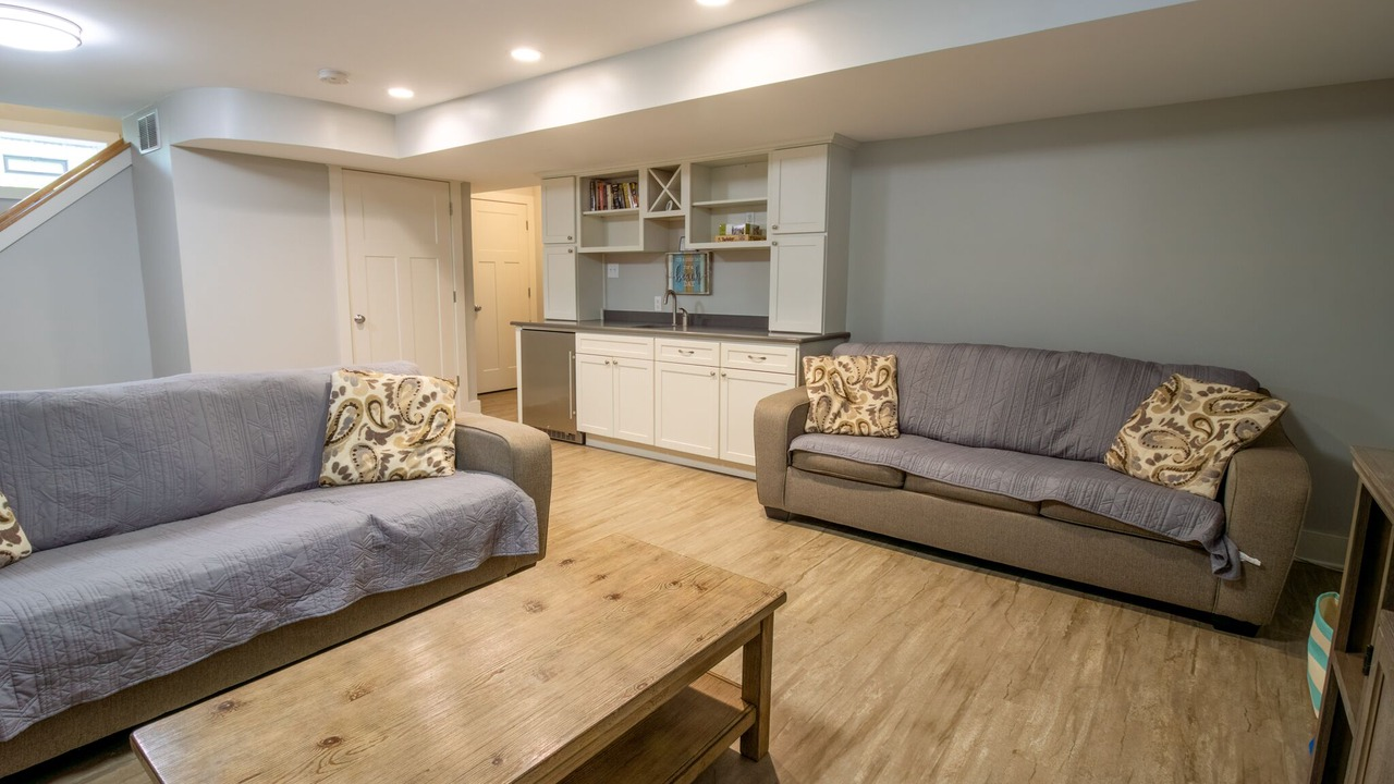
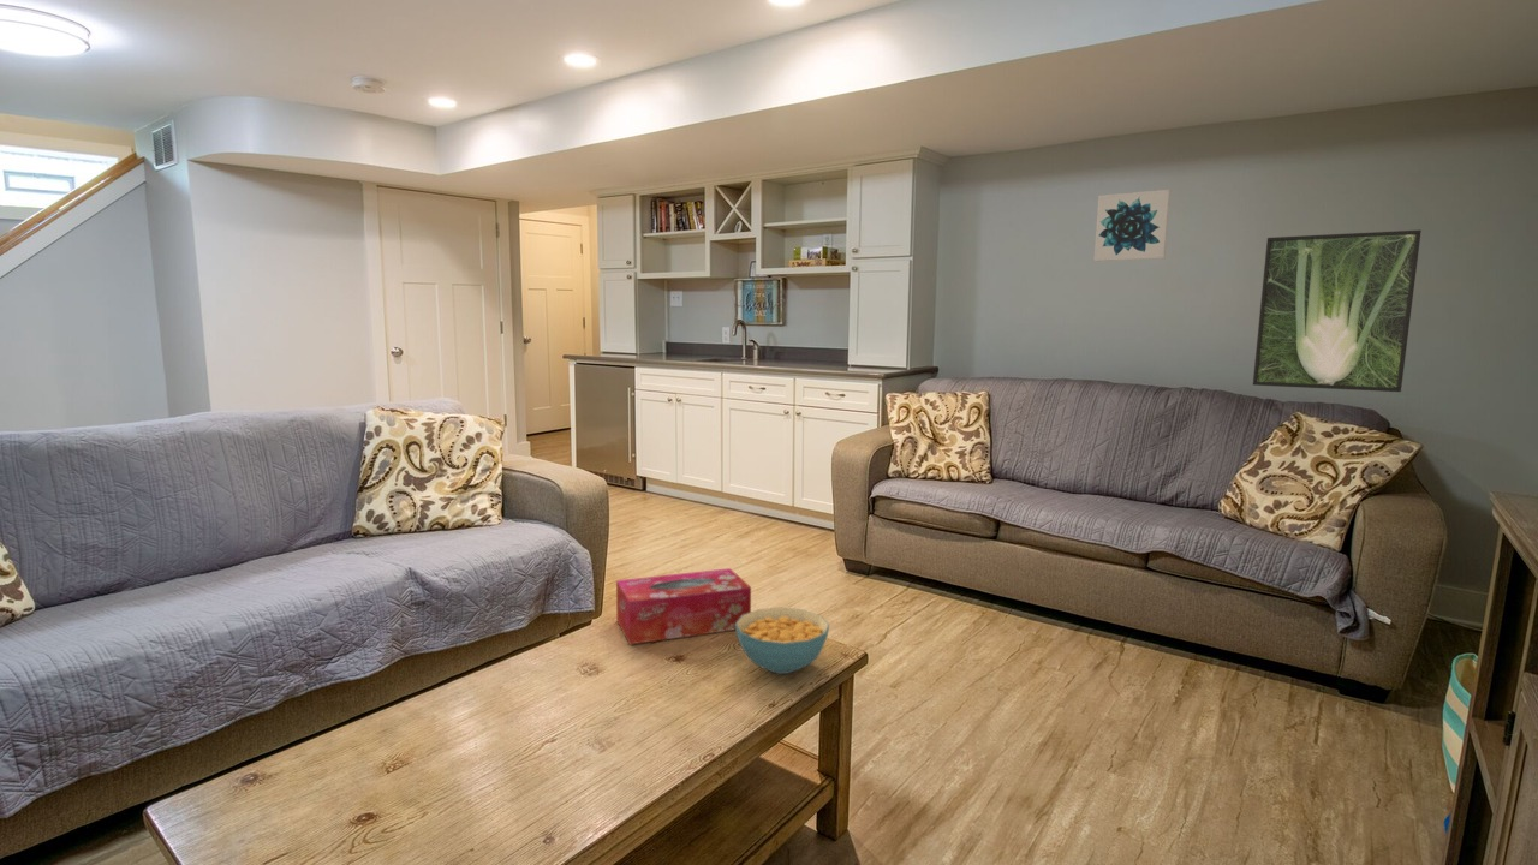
+ wall art [1093,189,1172,262]
+ cereal bowl [734,607,830,675]
+ tissue box [615,567,752,645]
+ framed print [1252,229,1423,393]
